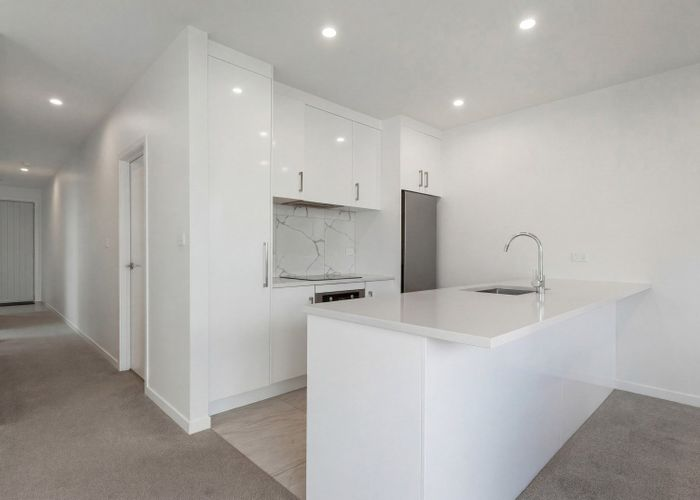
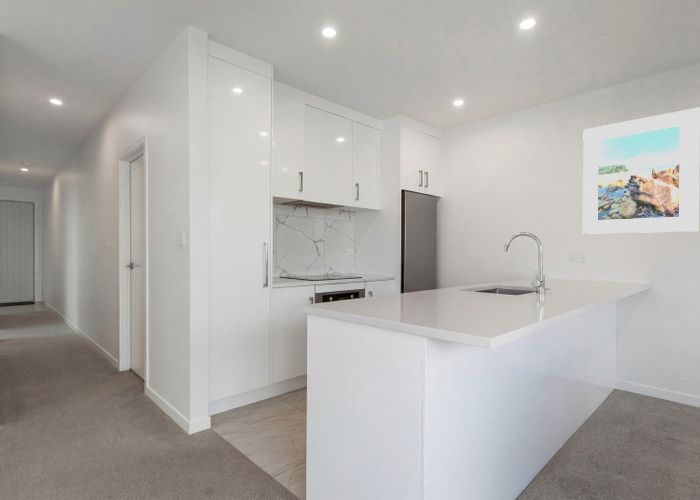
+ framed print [582,106,700,235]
